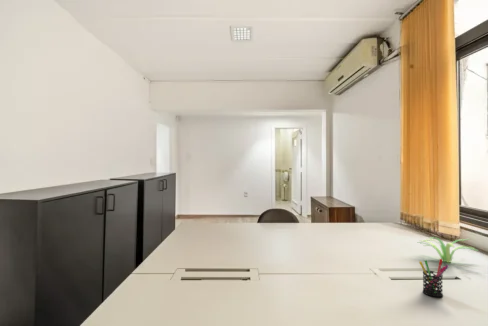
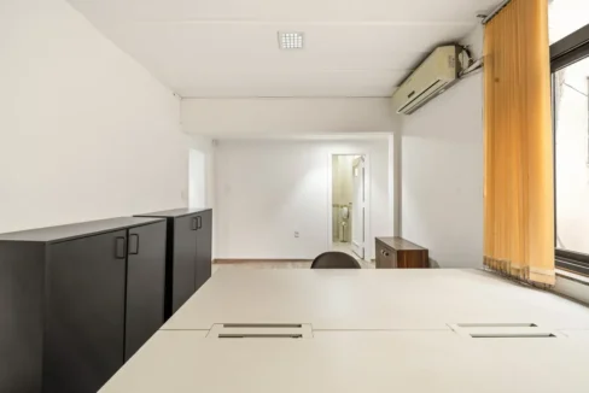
- plant [418,236,479,264]
- pen holder [418,258,449,298]
